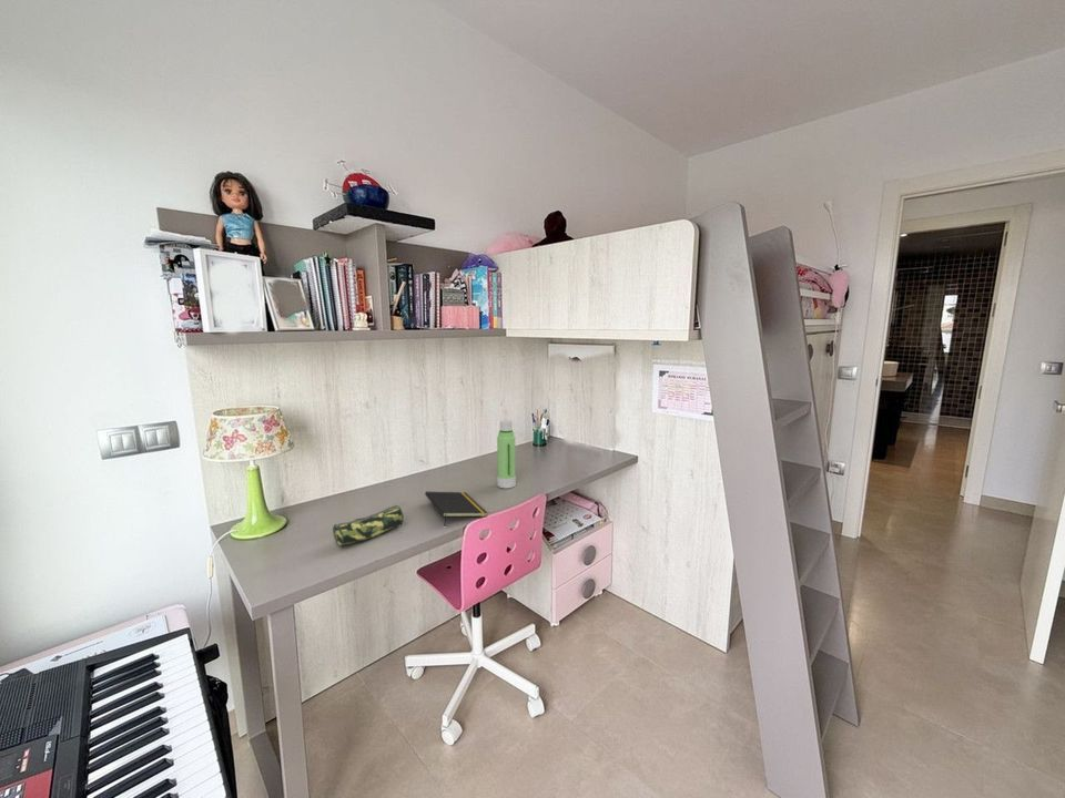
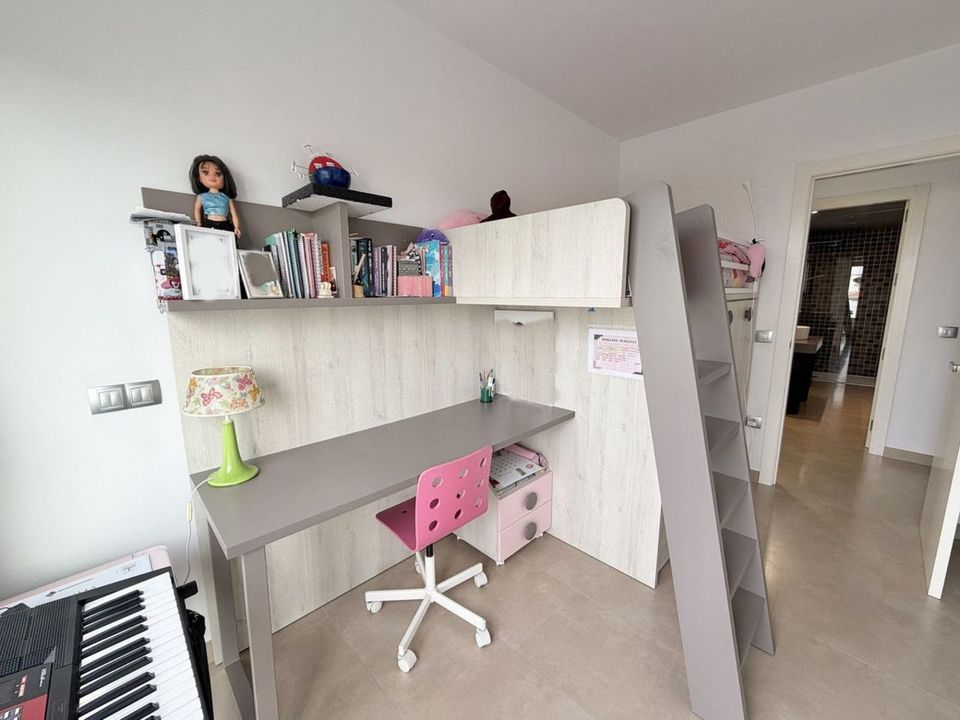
- water bottle [496,419,517,489]
- pencil case [332,504,405,548]
- notepad [424,491,488,525]
